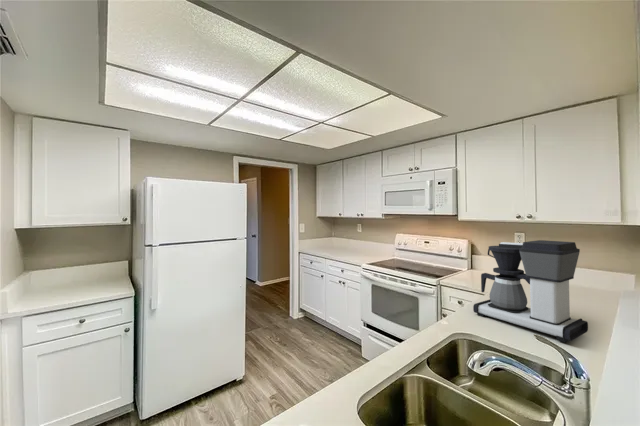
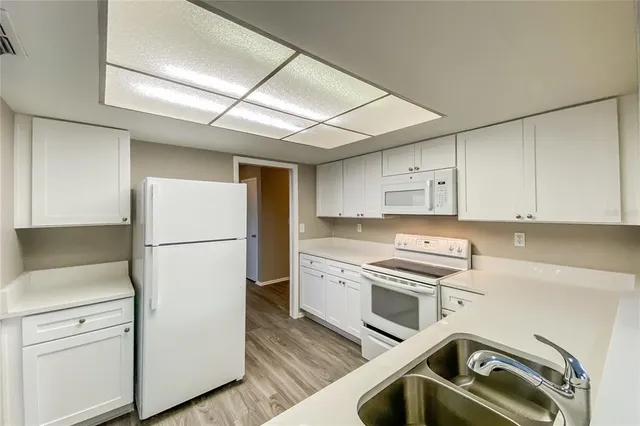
- coffee maker [472,239,589,343]
